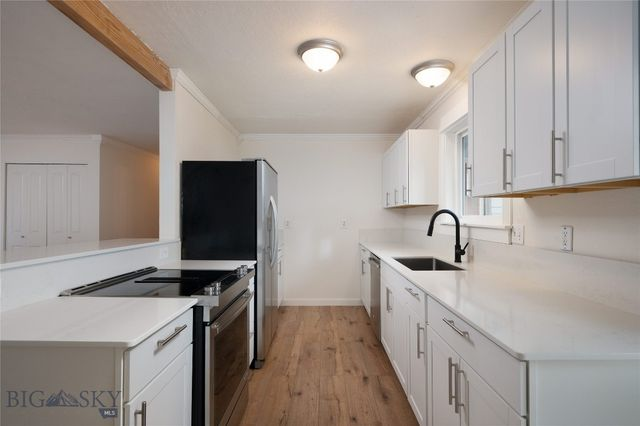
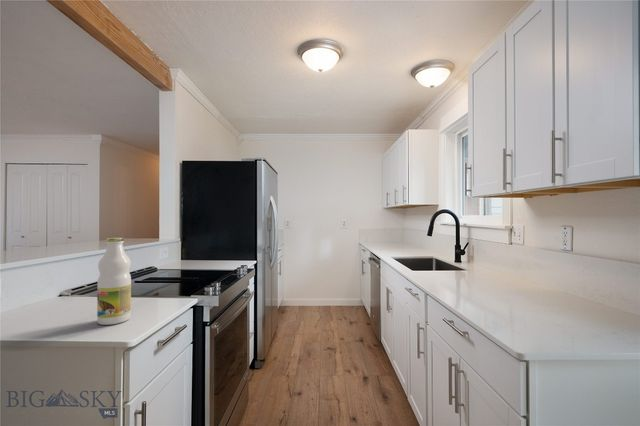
+ bottle [96,237,132,326]
